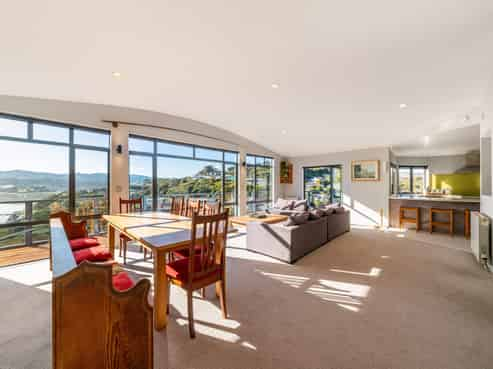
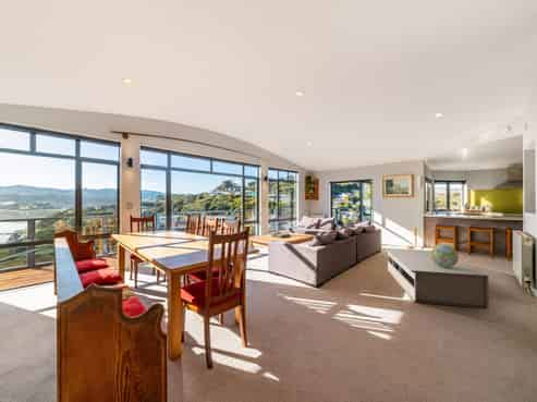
+ decorative globe [430,244,460,268]
+ coffee table [385,247,490,310]
